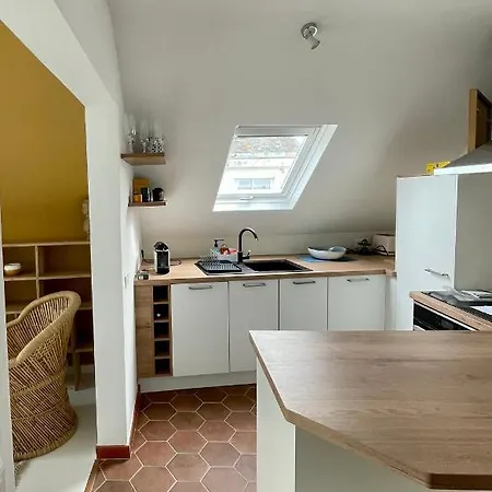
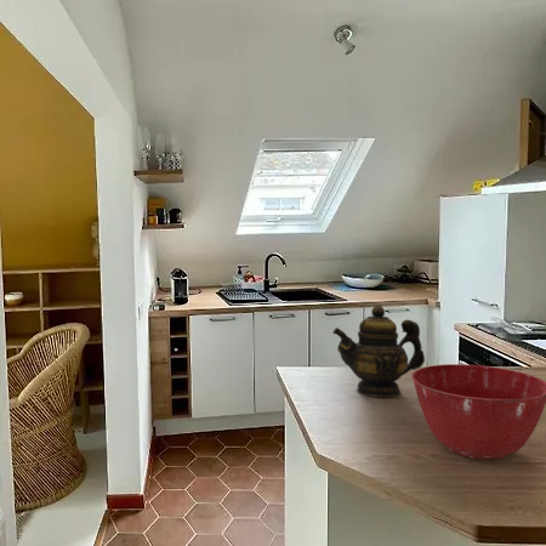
+ teapot [331,305,426,398]
+ mixing bowl [410,363,546,461]
